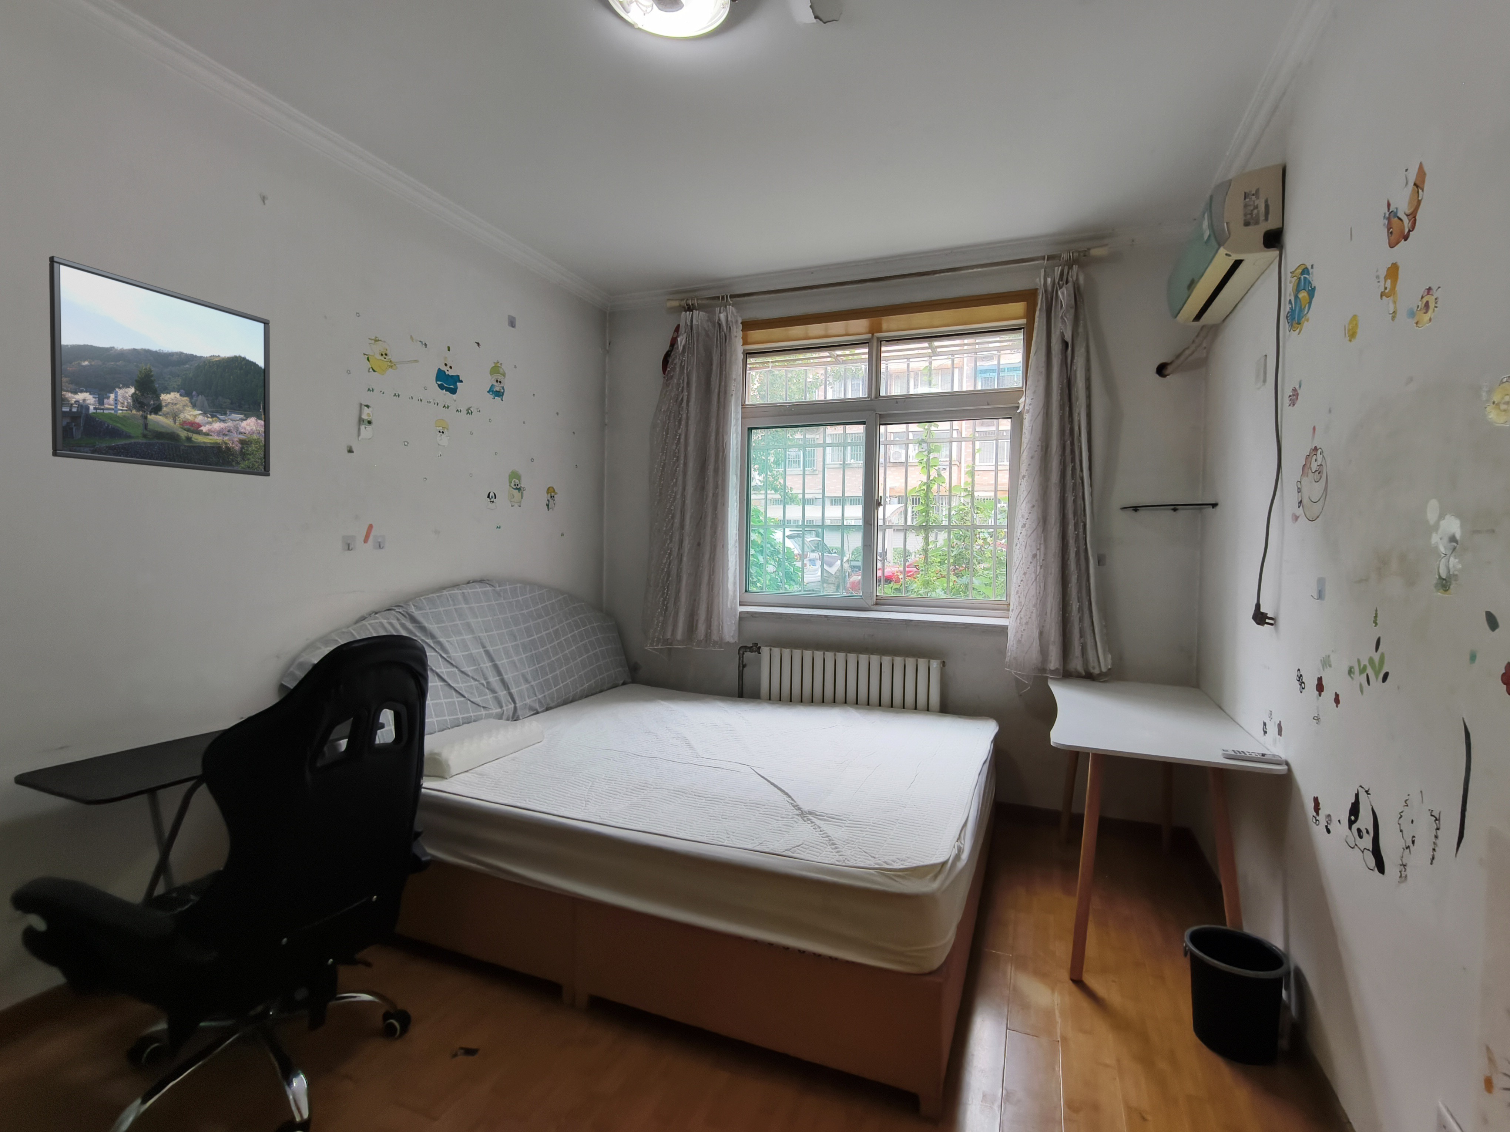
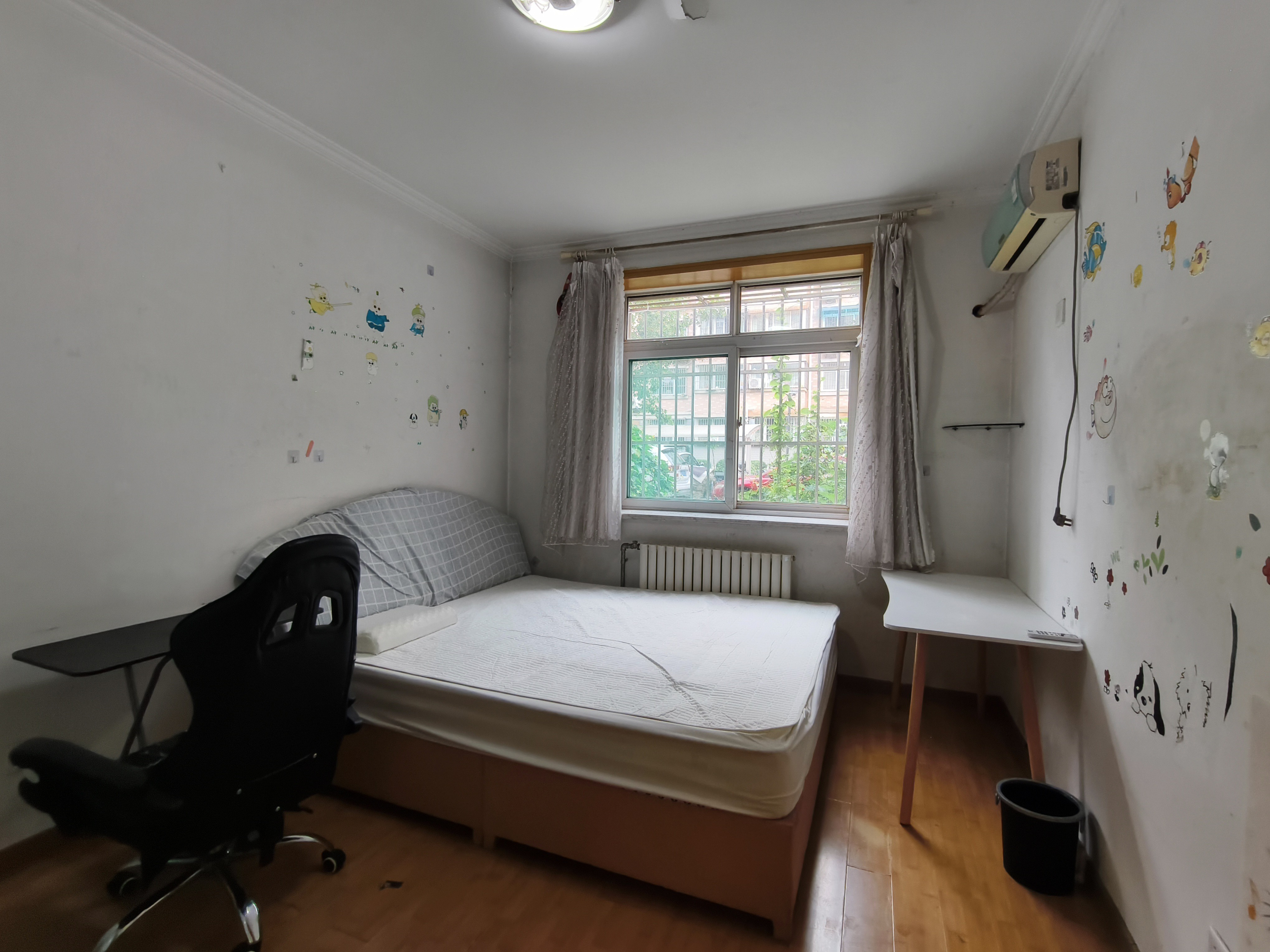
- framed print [49,256,271,477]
